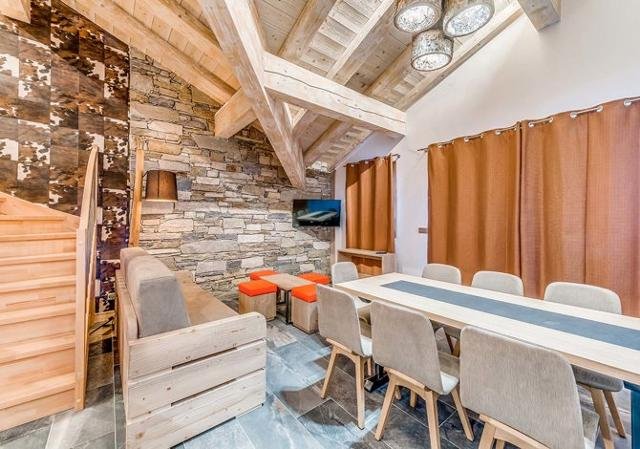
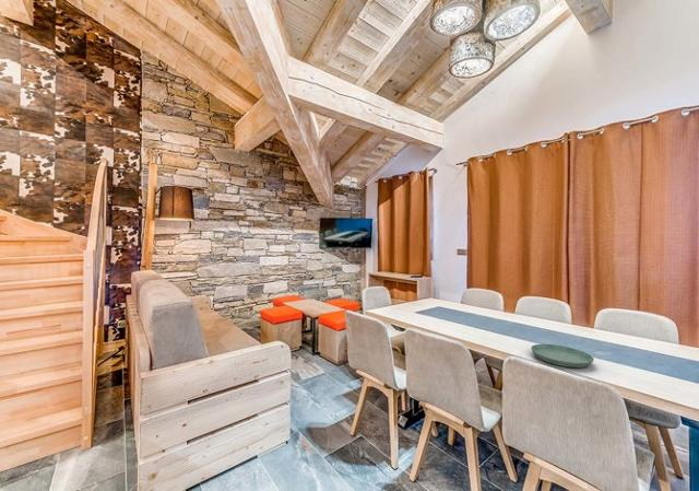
+ saucer [530,343,595,369]
